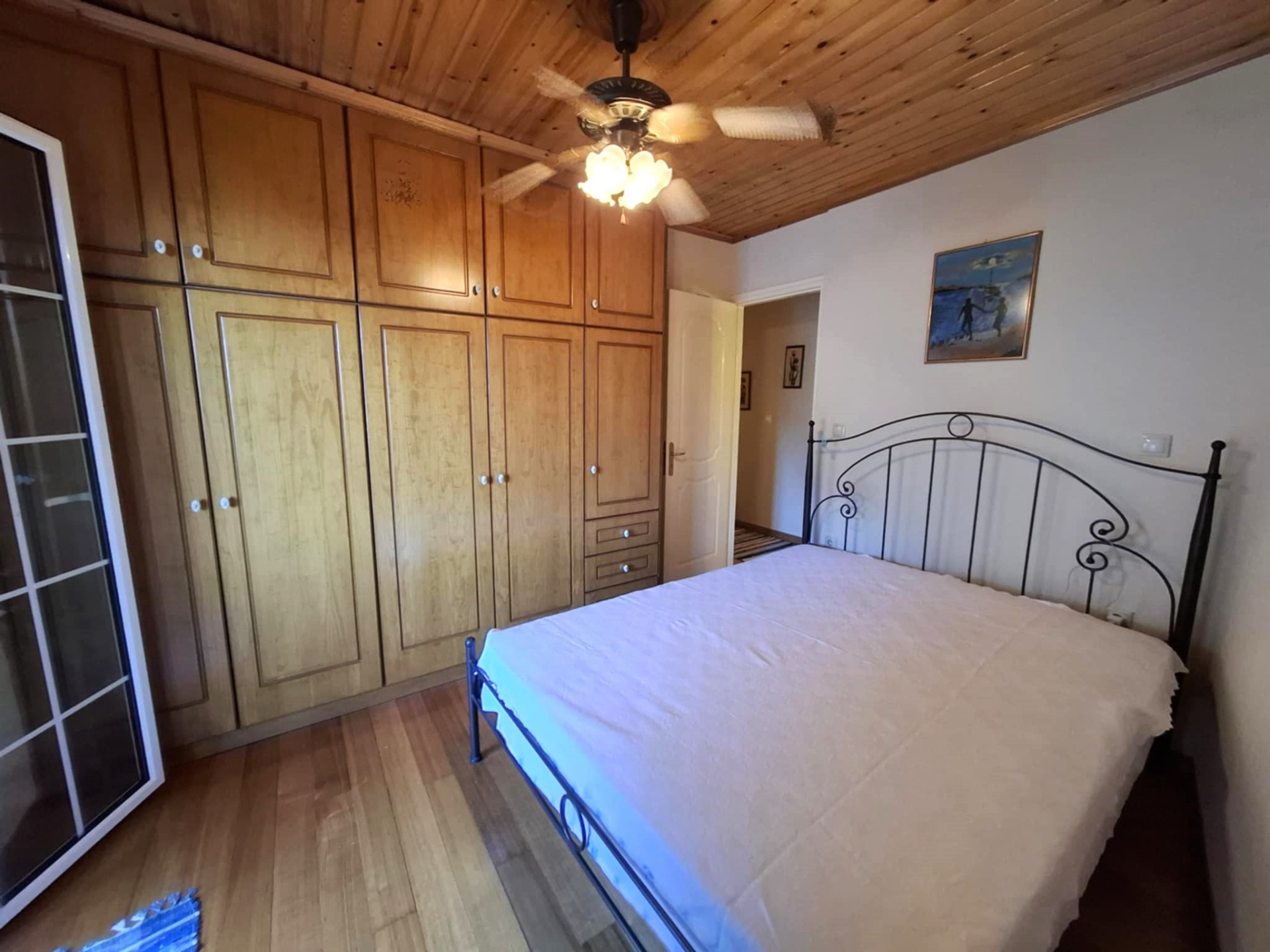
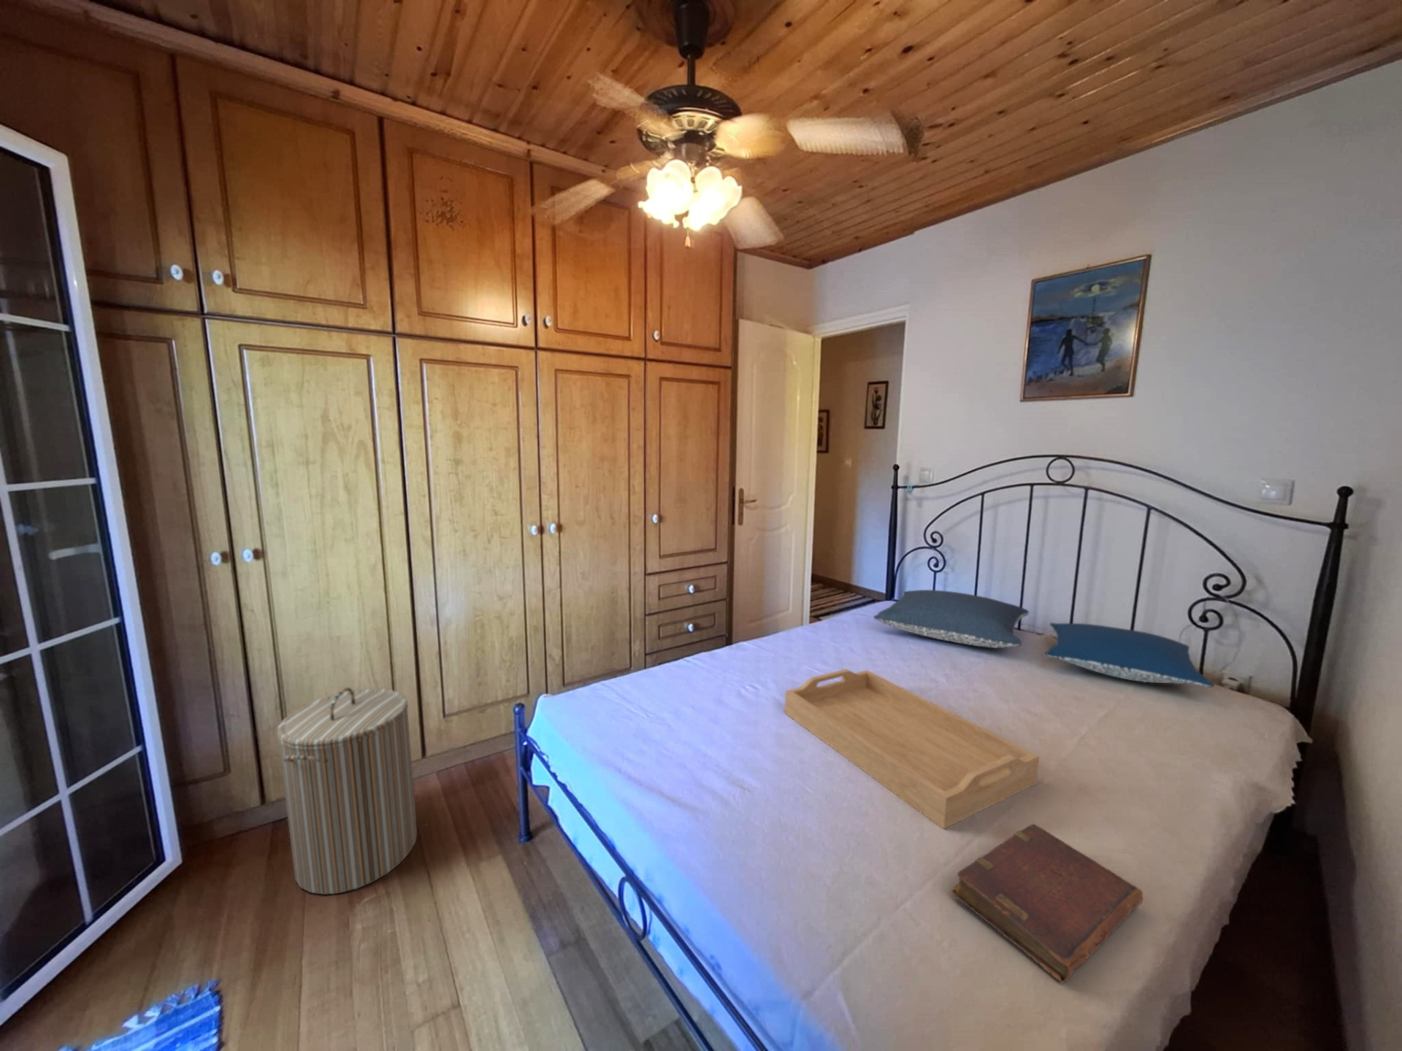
+ diary [950,824,1144,984]
+ pillow [1045,622,1215,688]
+ pillow [872,590,1030,649]
+ laundry hamper [276,687,417,895]
+ serving tray [784,669,1040,830]
